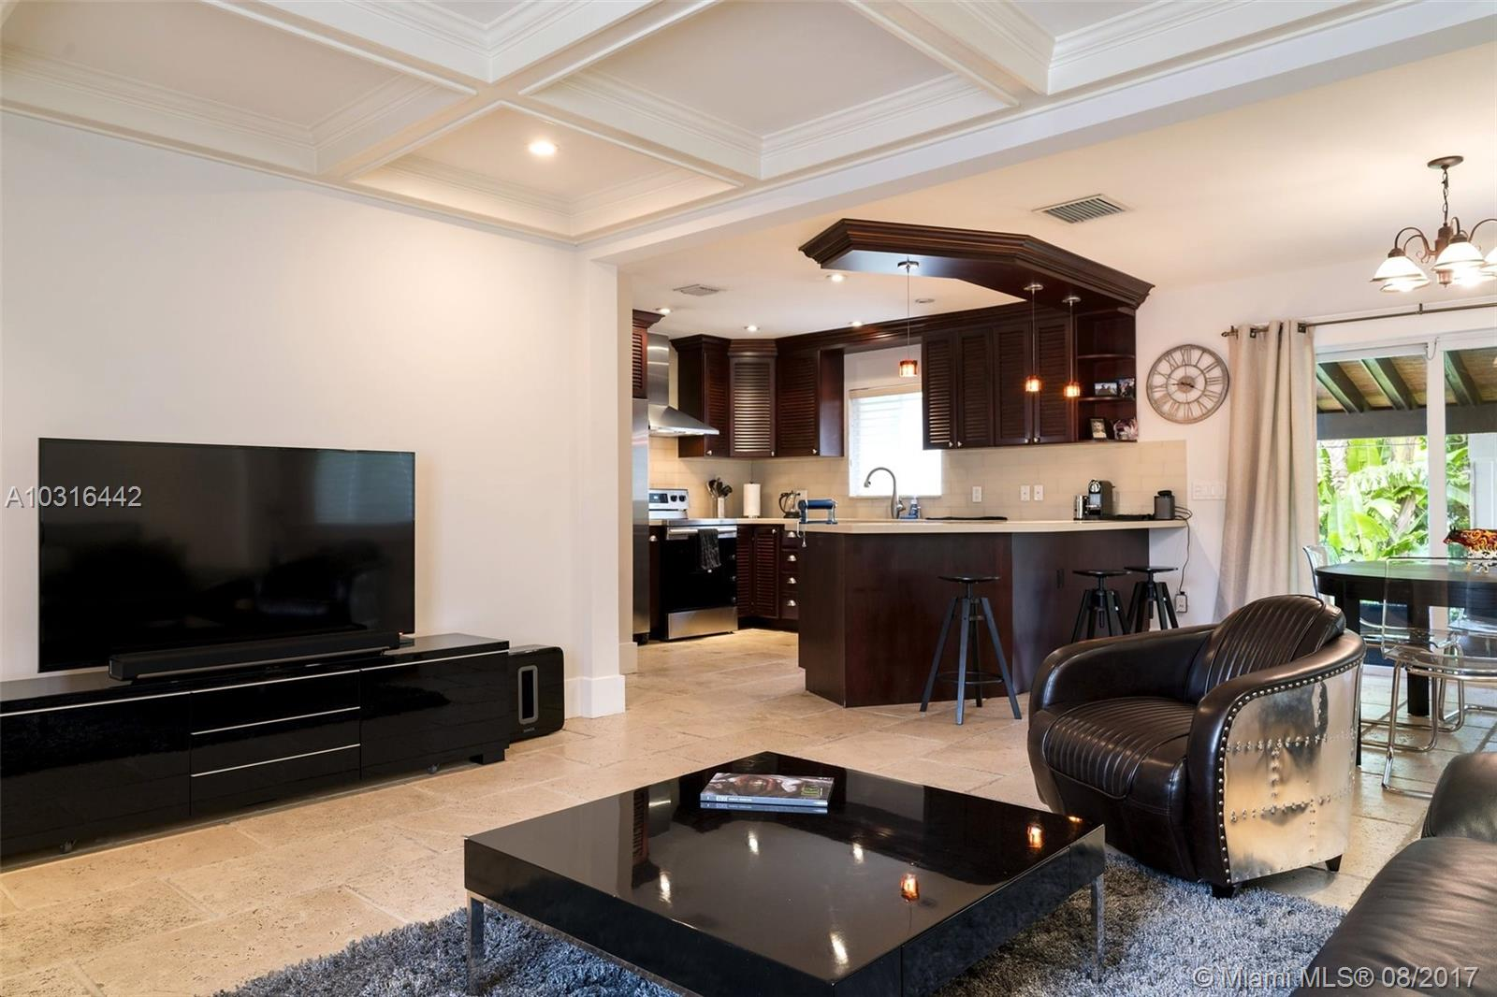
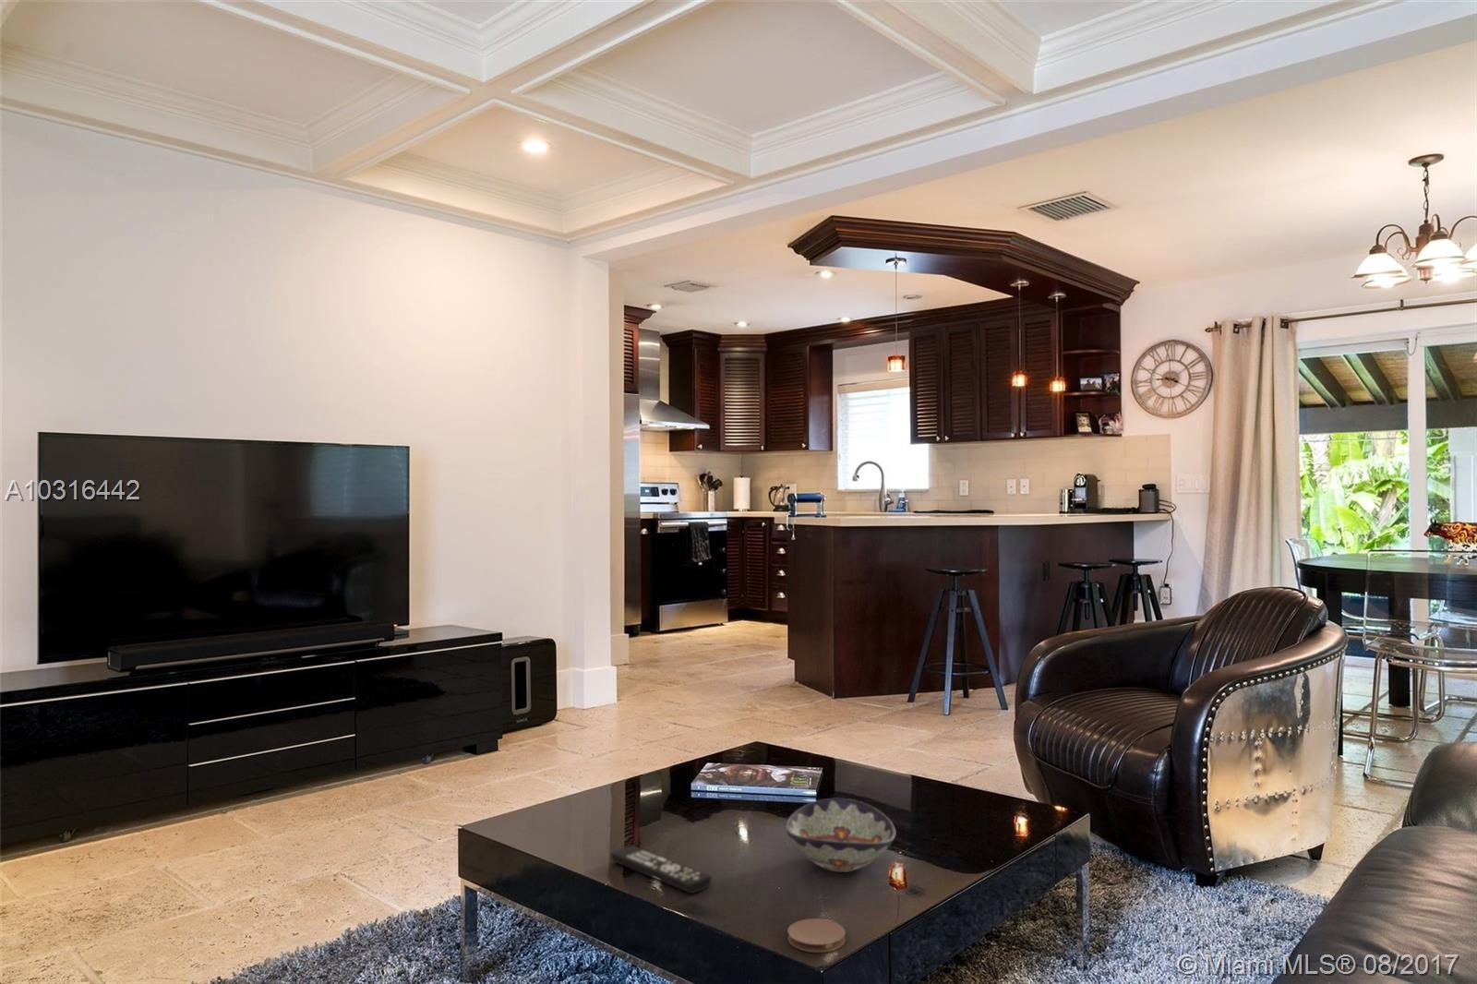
+ coaster [786,917,847,953]
+ decorative bowl [784,797,897,873]
+ remote control [611,846,713,894]
